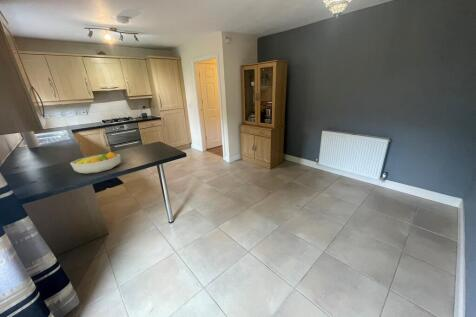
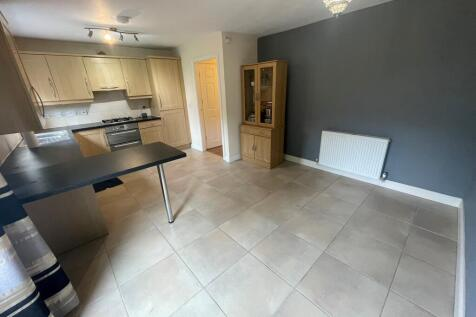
- fruit bowl [69,151,122,175]
